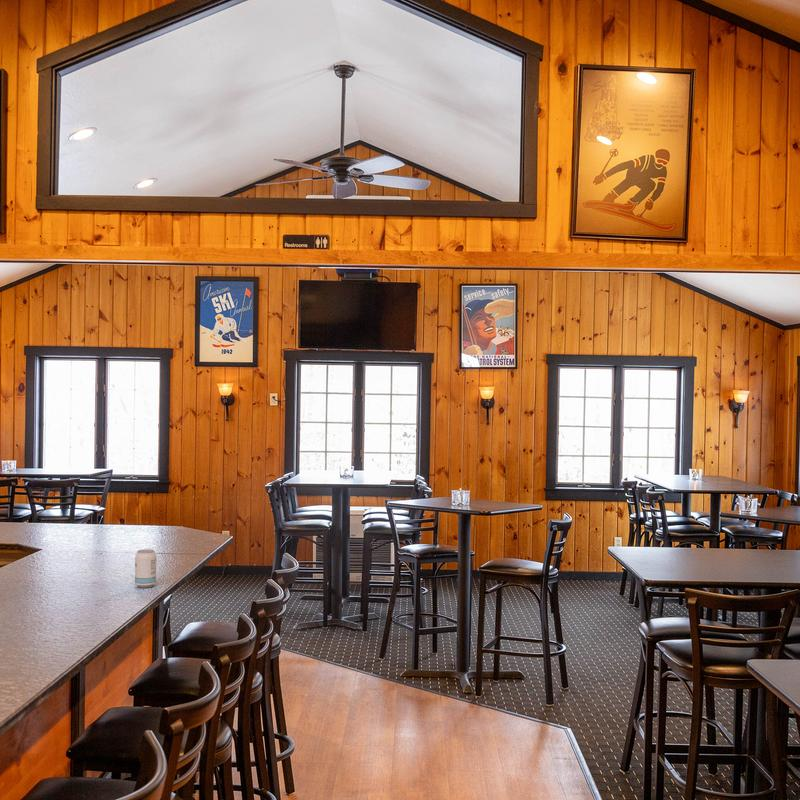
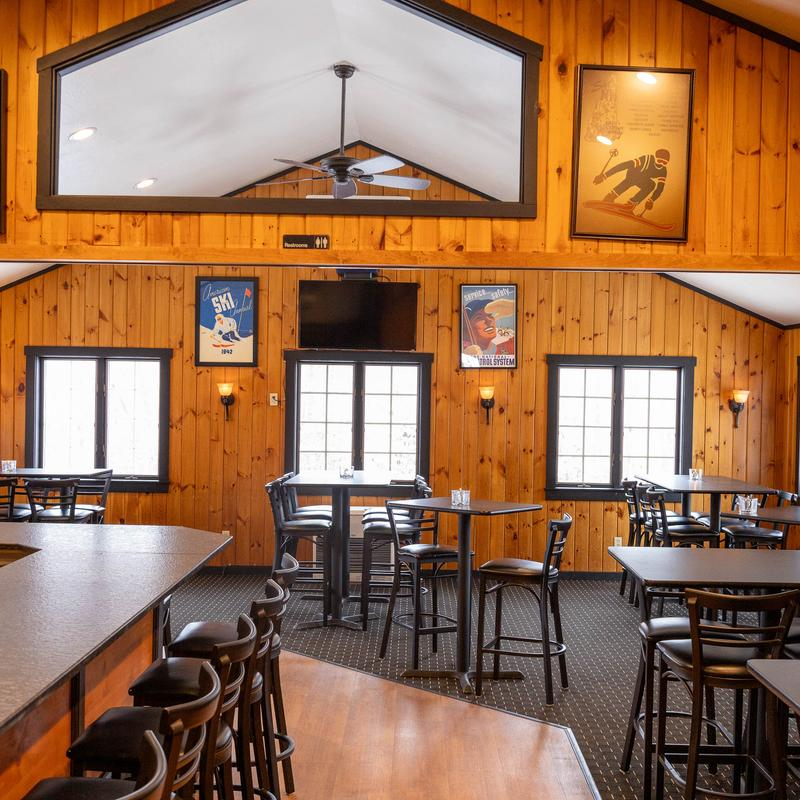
- beverage can [134,548,157,589]
